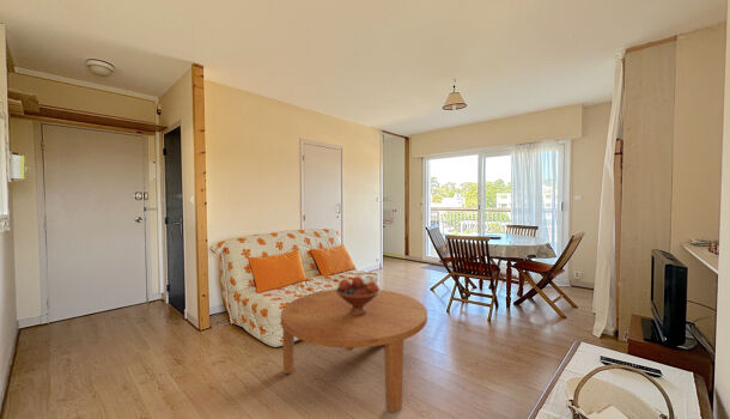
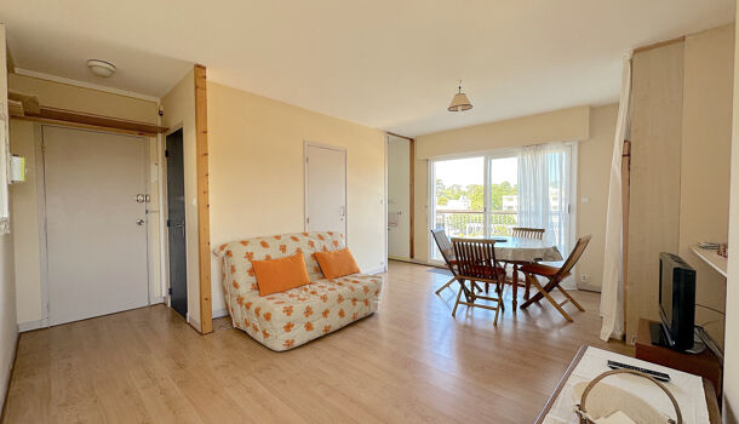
- fruit bowl [335,275,382,315]
- coffee table [280,289,428,414]
